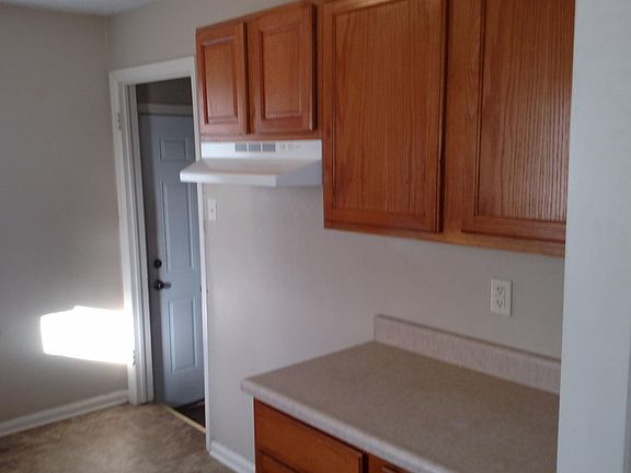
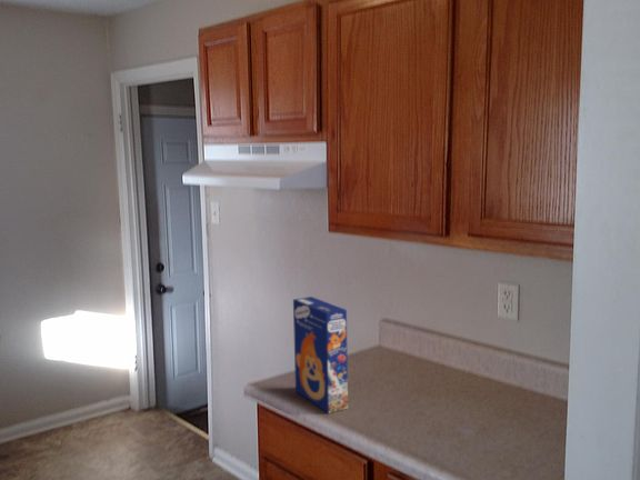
+ cereal box [292,296,349,414]
